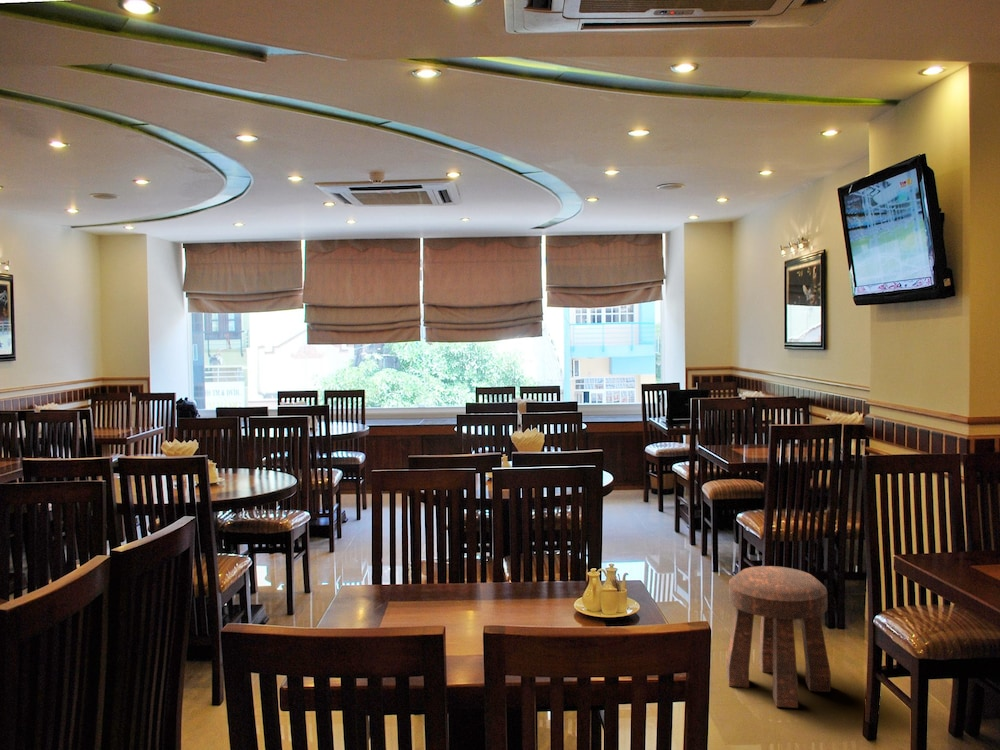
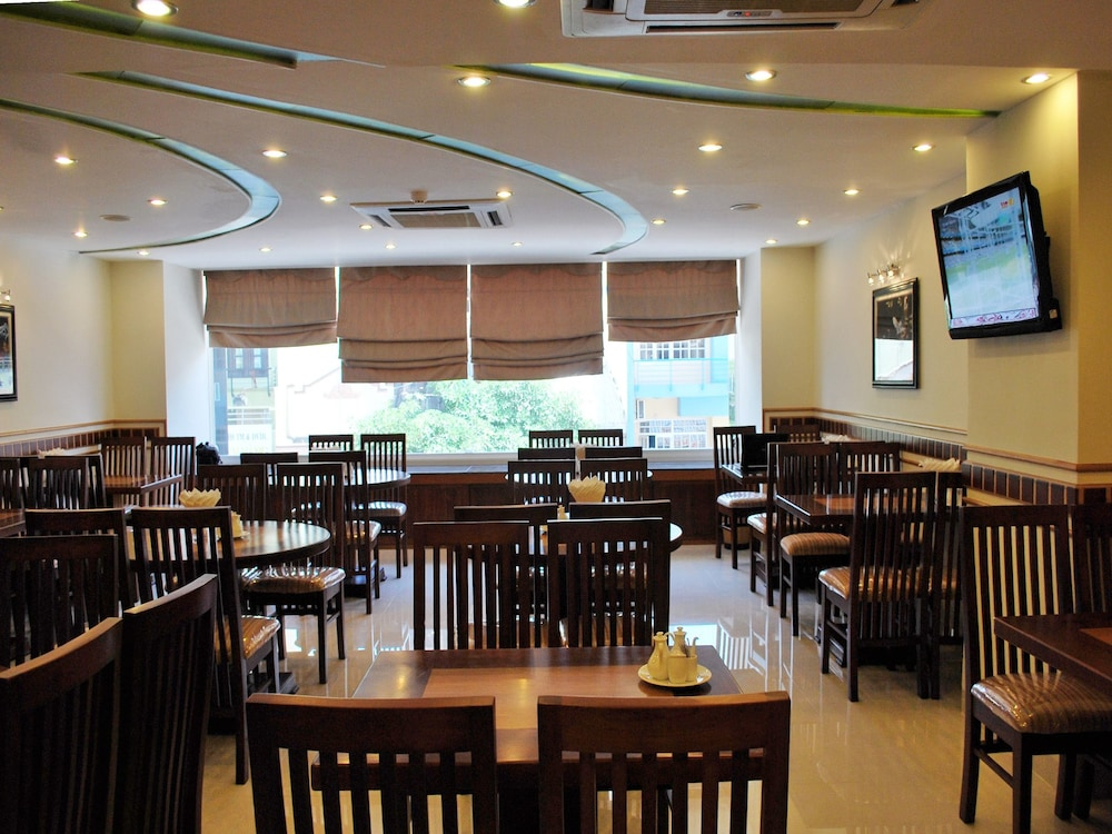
- stool [726,565,832,709]
